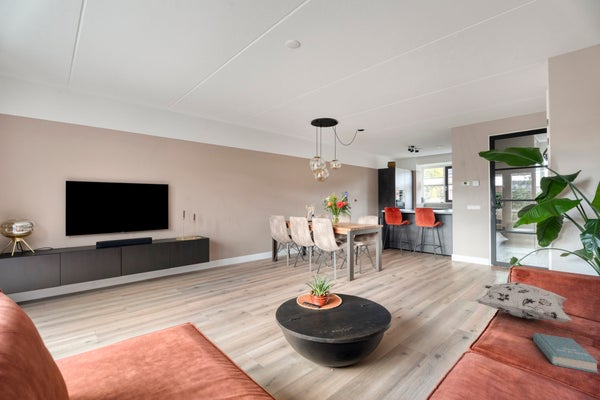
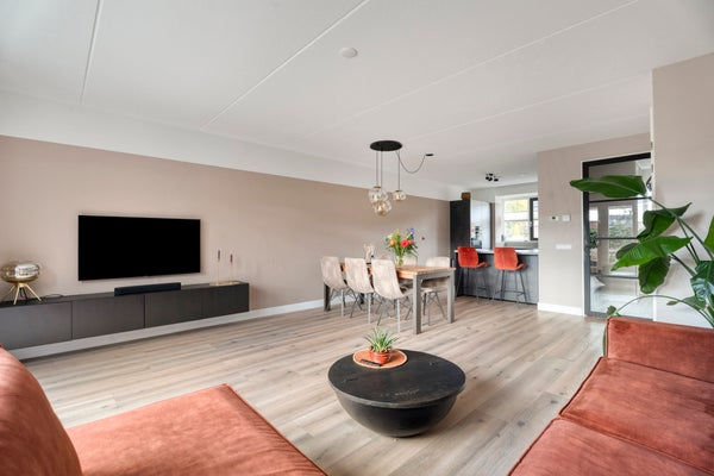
- decorative pillow [474,281,573,323]
- book [532,332,599,374]
